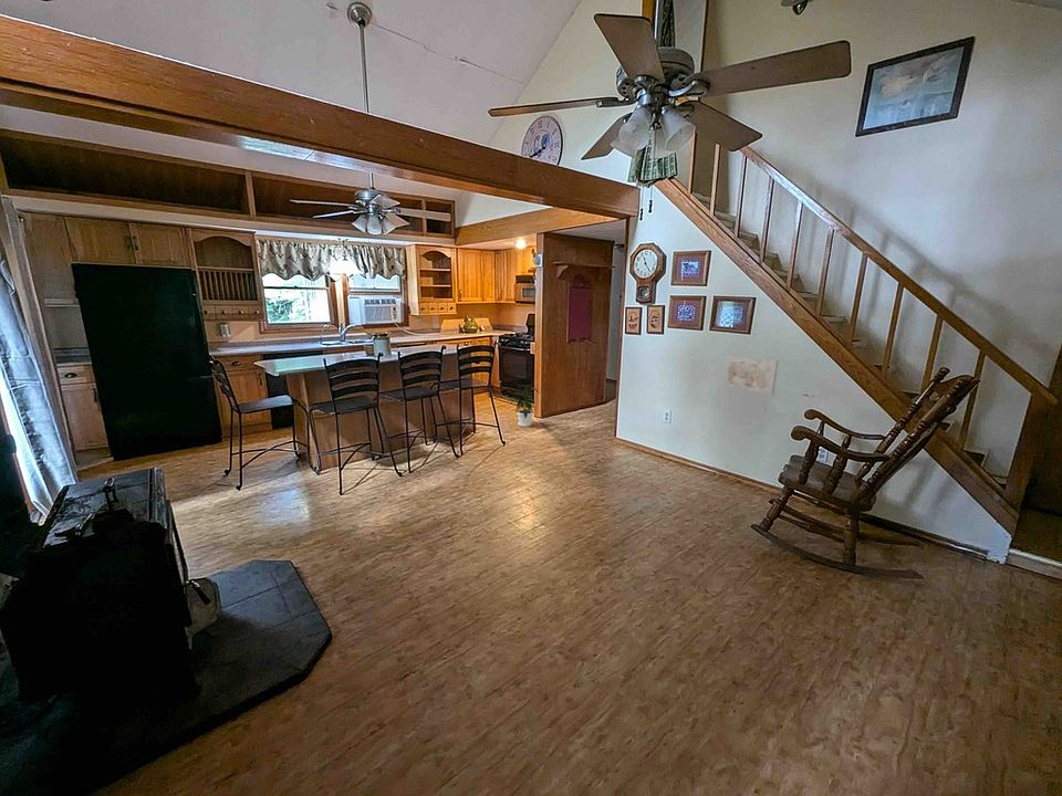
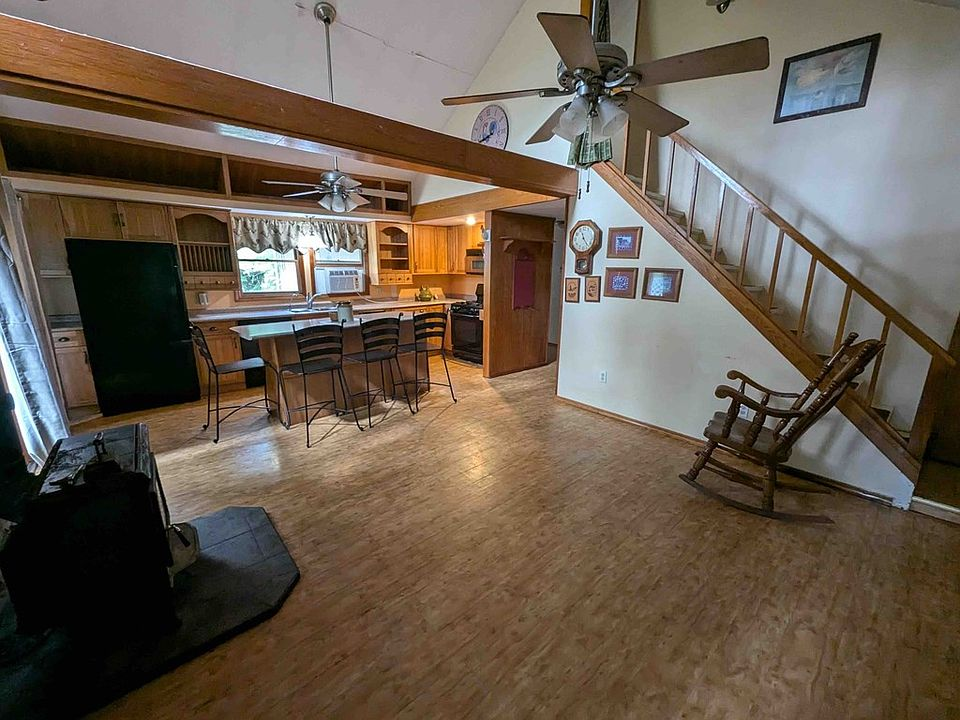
- house plant [507,383,541,428]
- wall art [722,354,780,396]
